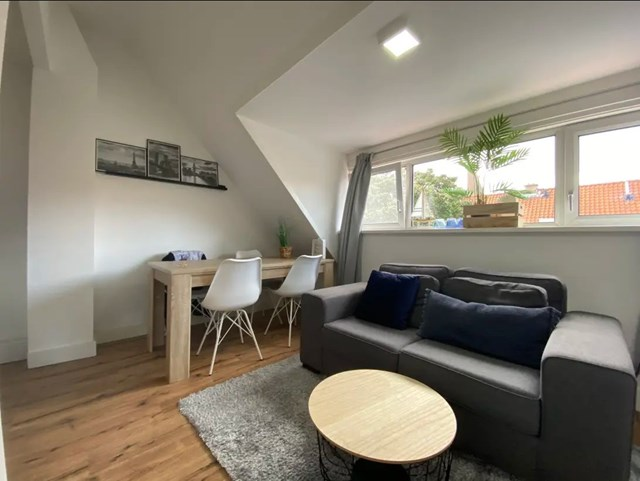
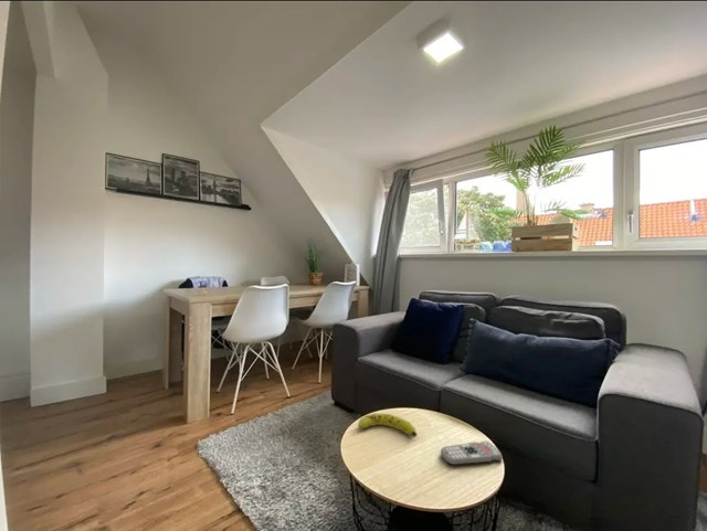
+ remote control [440,440,504,466]
+ fruit [357,413,418,438]
